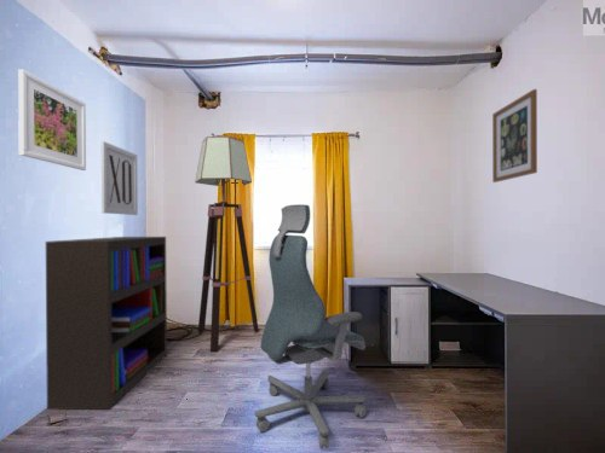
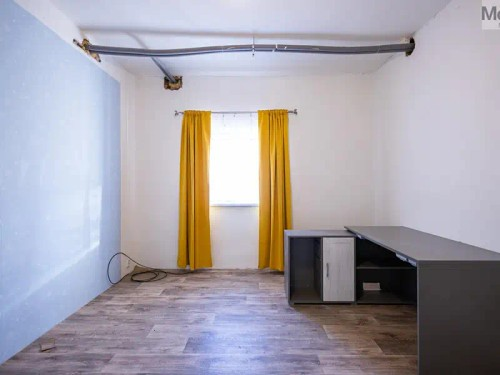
- wall art [100,140,139,216]
- bookshelf [45,236,168,411]
- floor lamp [194,135,260,353]
- office chair [253,203,368,449]
- wall art [491,88,538,184]
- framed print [17,68,87,172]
